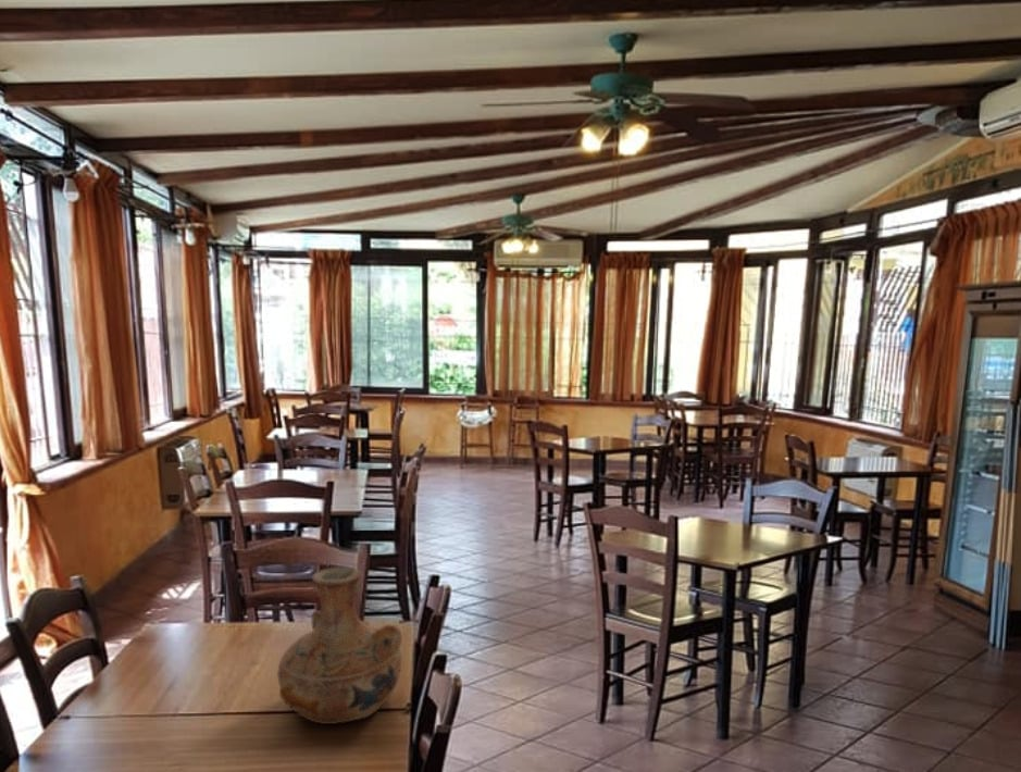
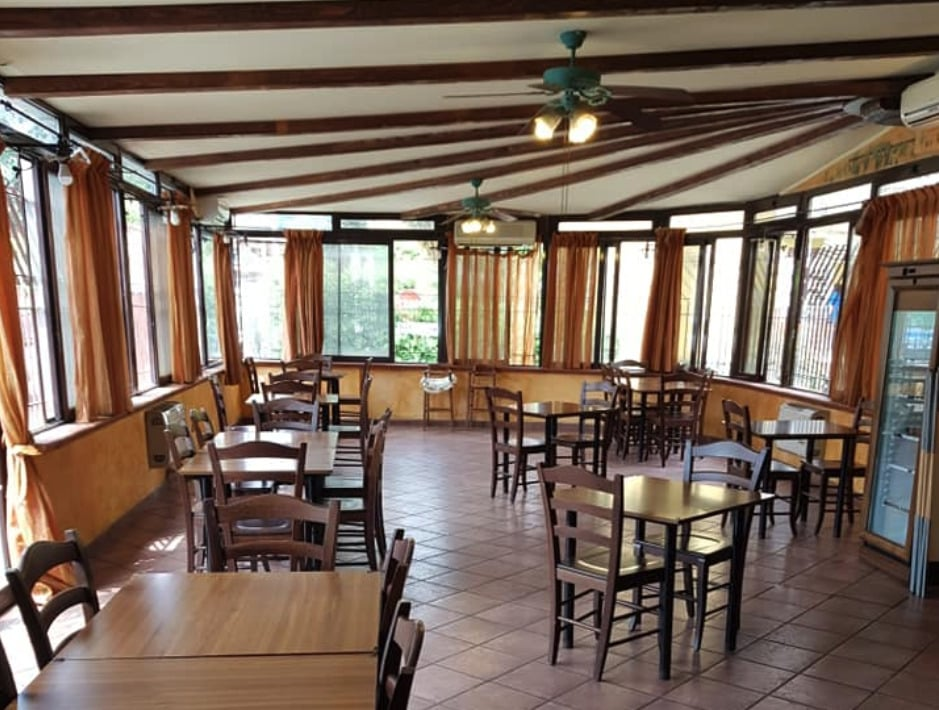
- vase [276,565,403,725]
